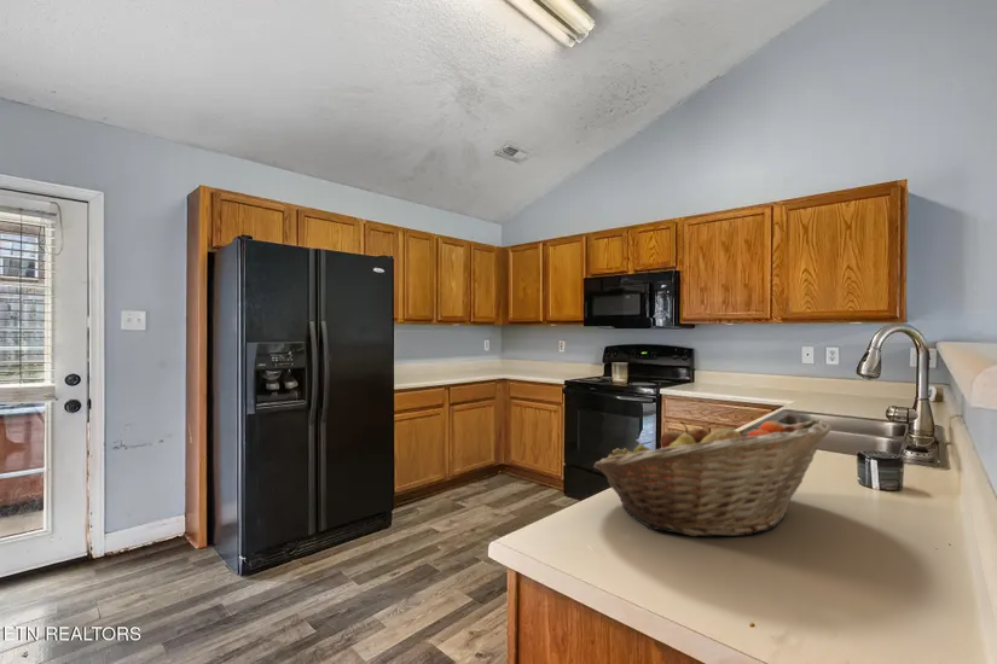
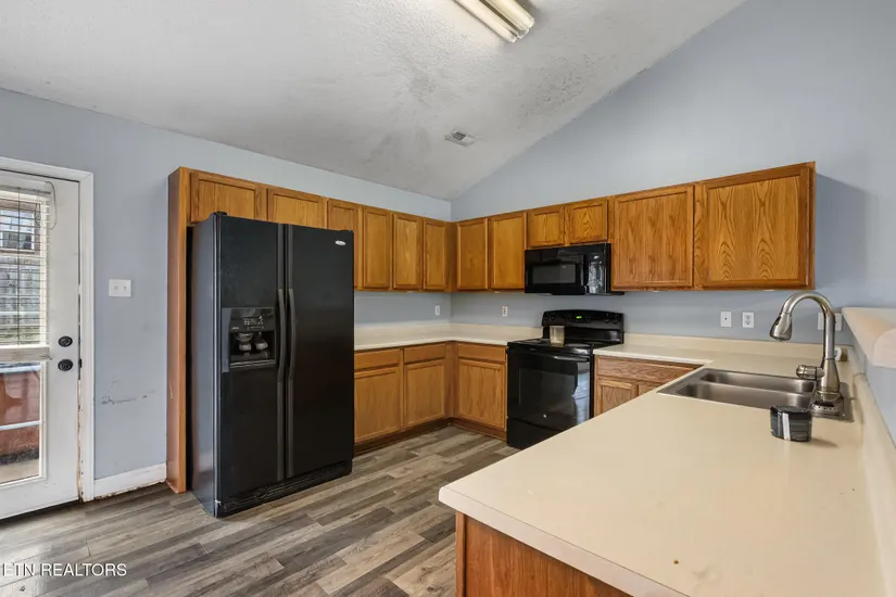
- fruit basket [592,418,833,538]
